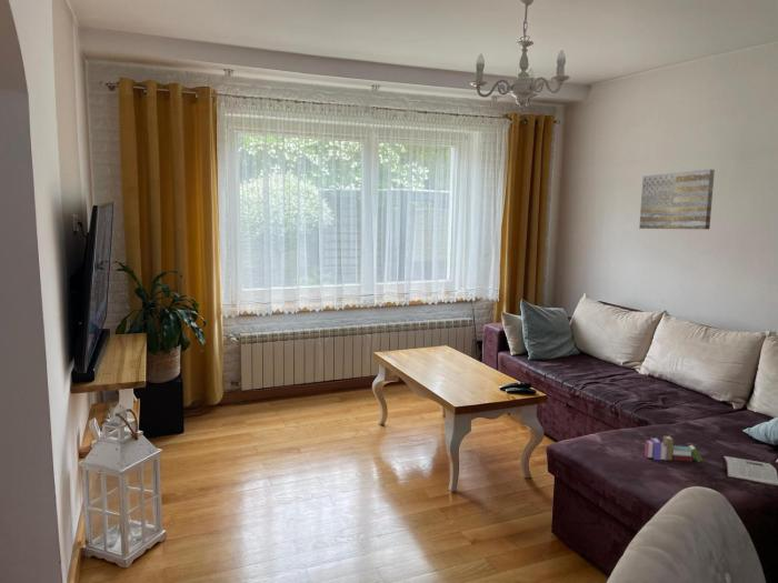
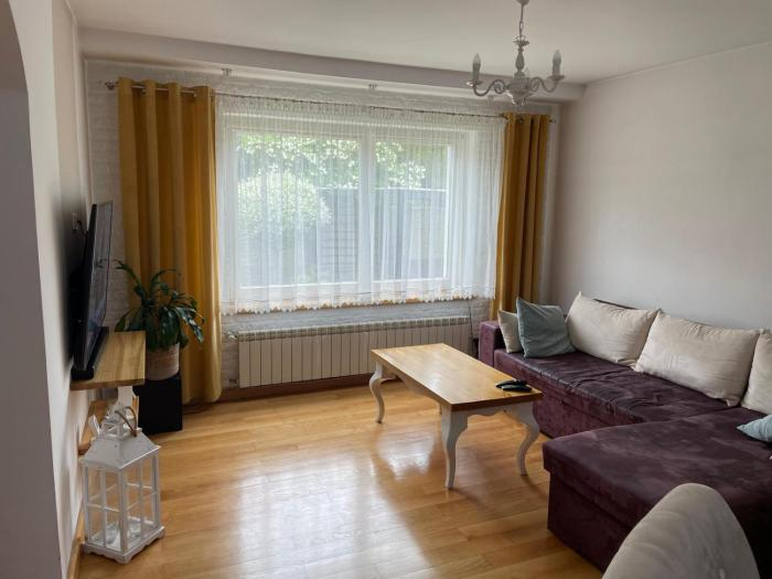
- magazine [722,455,778,486]
- wall art [638,169,716,230]
- book [644,434,704,463]
